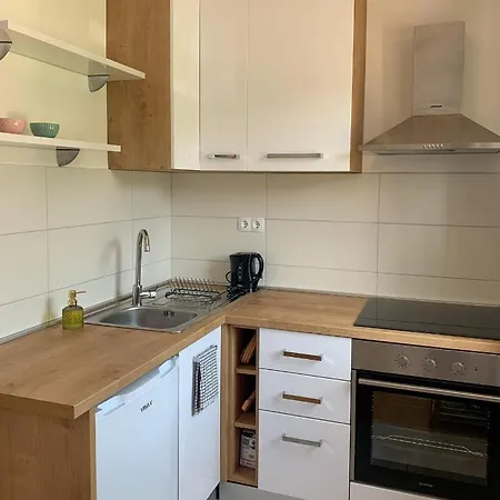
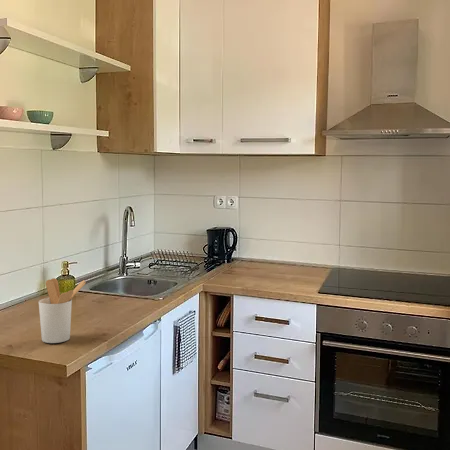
+ utensil holder [38,277,87,344]
